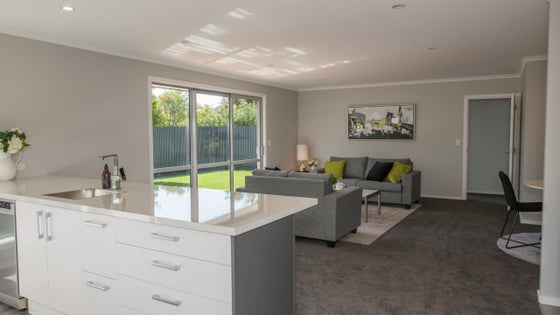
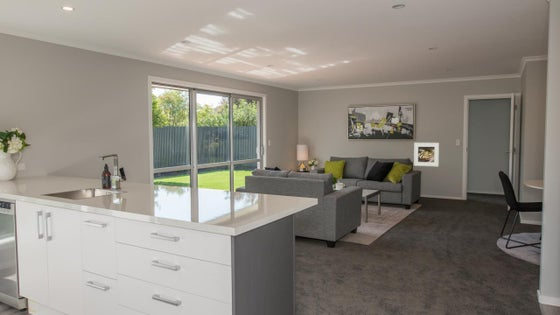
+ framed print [413,142,440,167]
